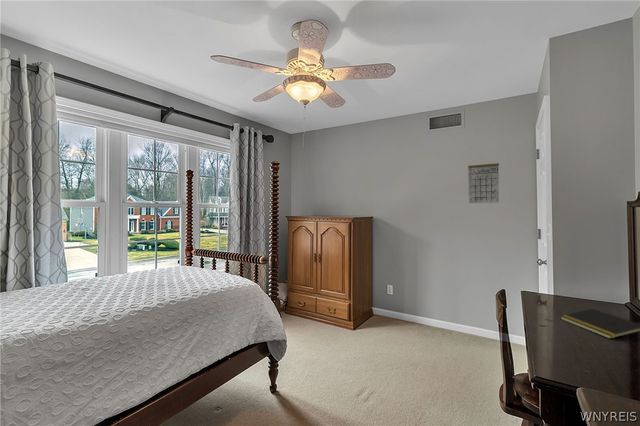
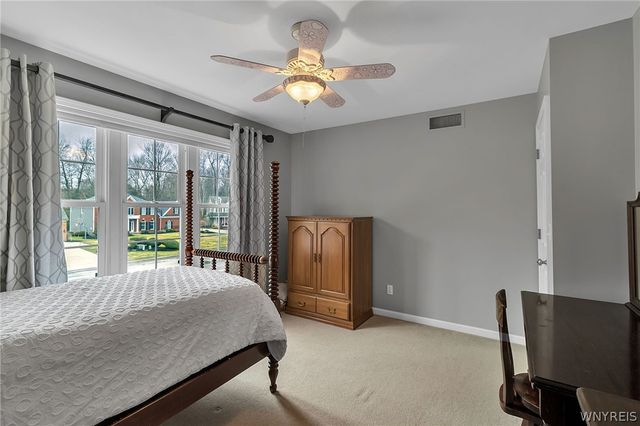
- notepad [559,308,640,340]
- calendar [467,156,500,204]
